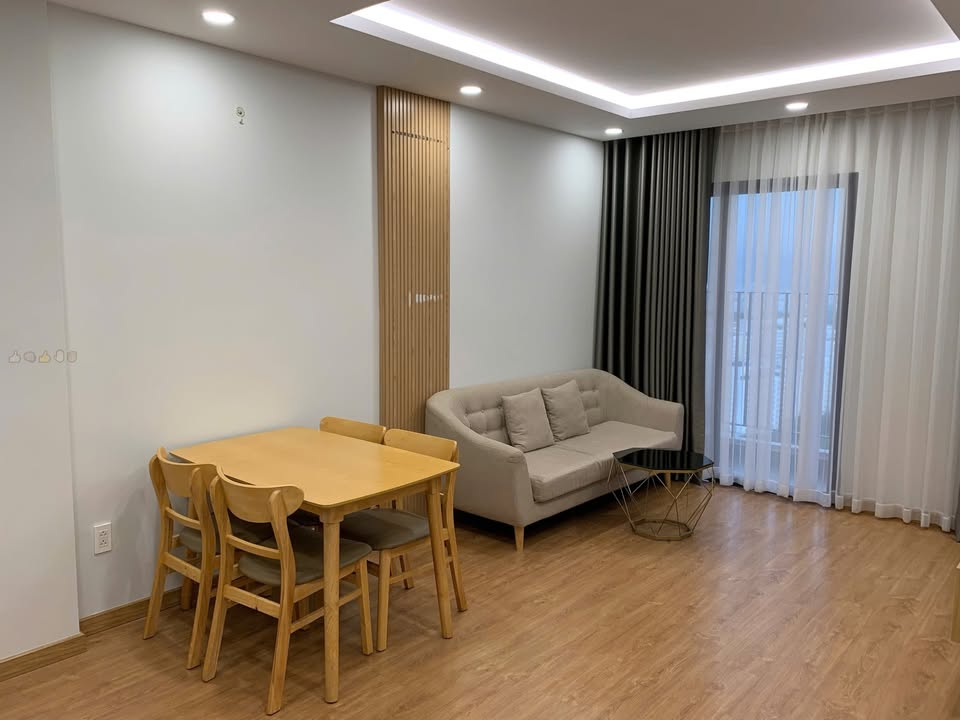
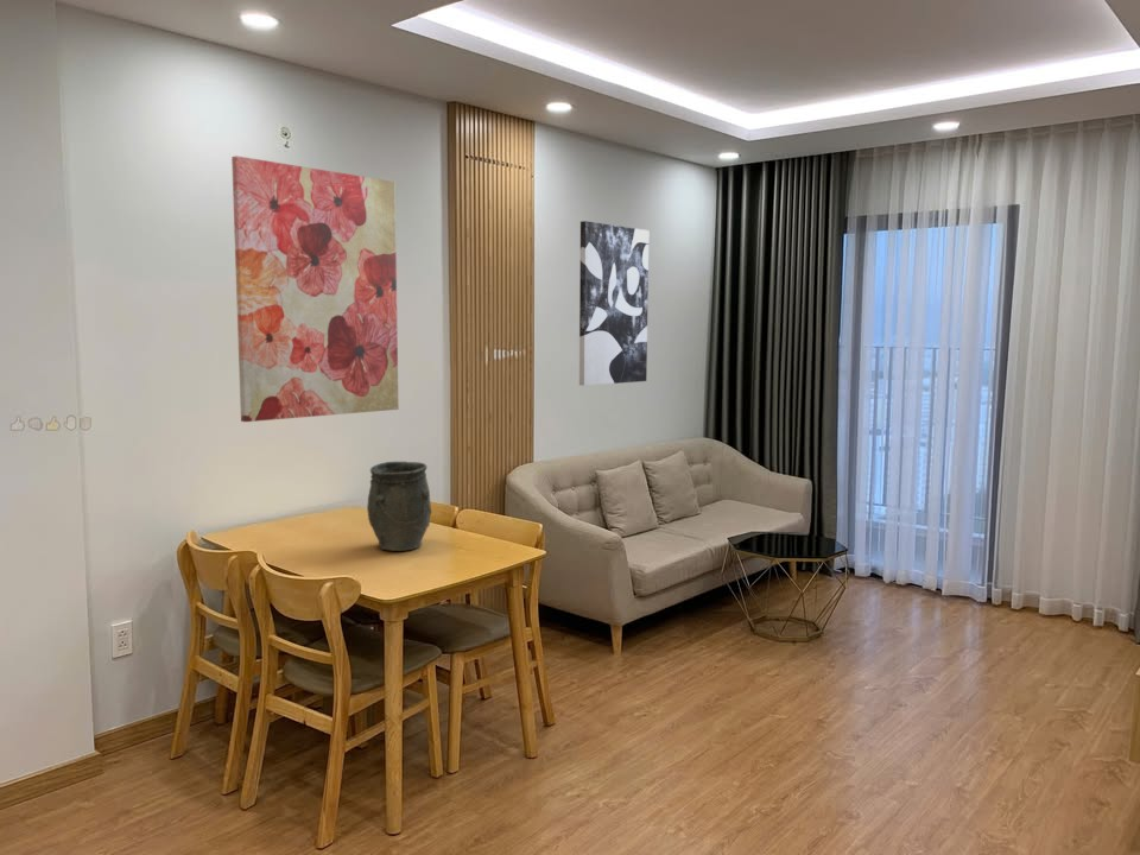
+ vase [366,461,432,552]
+ wall art [230,154,400,423]
+ wall art [578,220,650,387]
